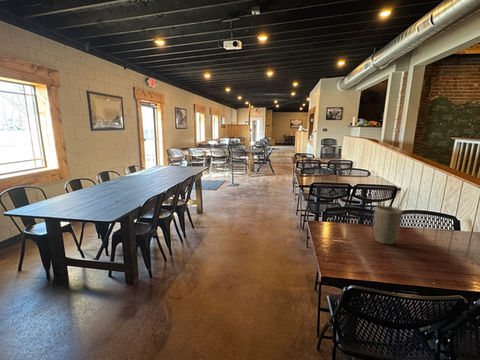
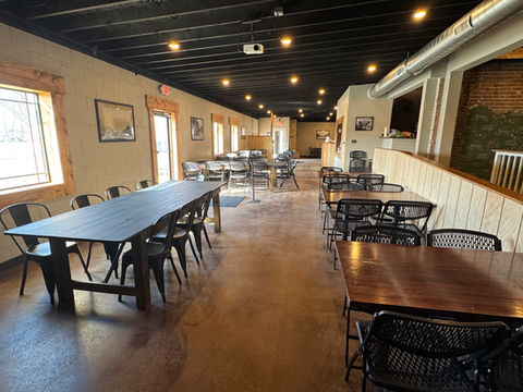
- plant pot [372,205,404,246]
